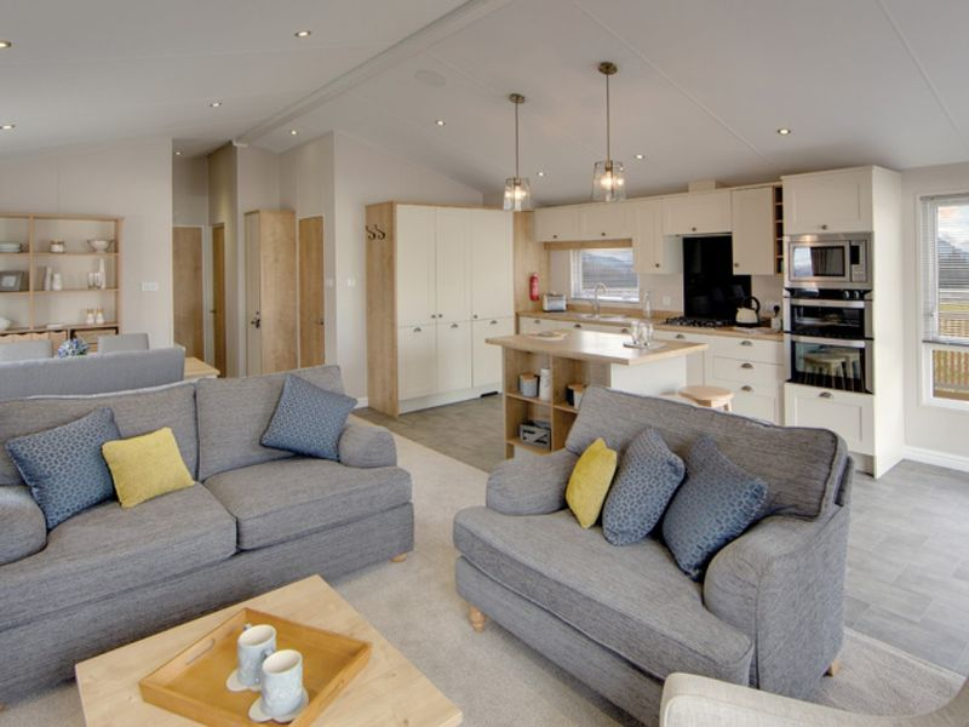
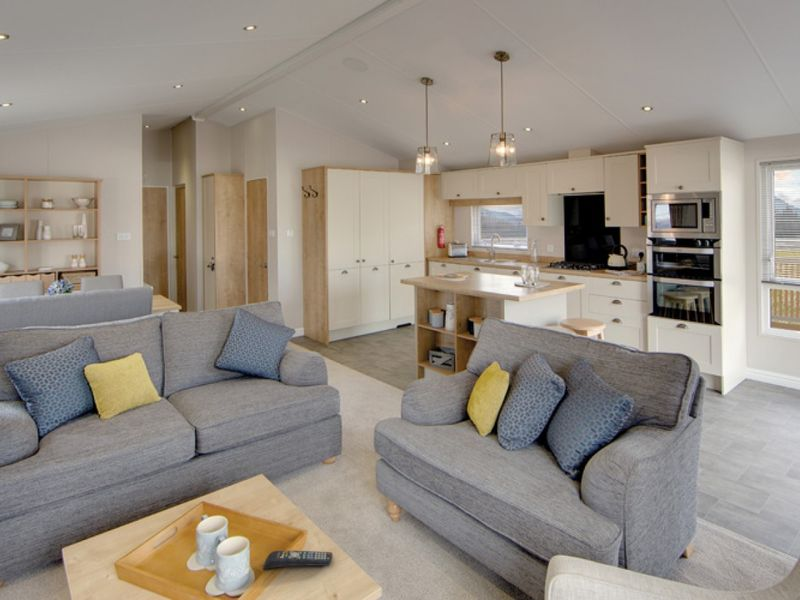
+ remote control [262,550,333,570]
